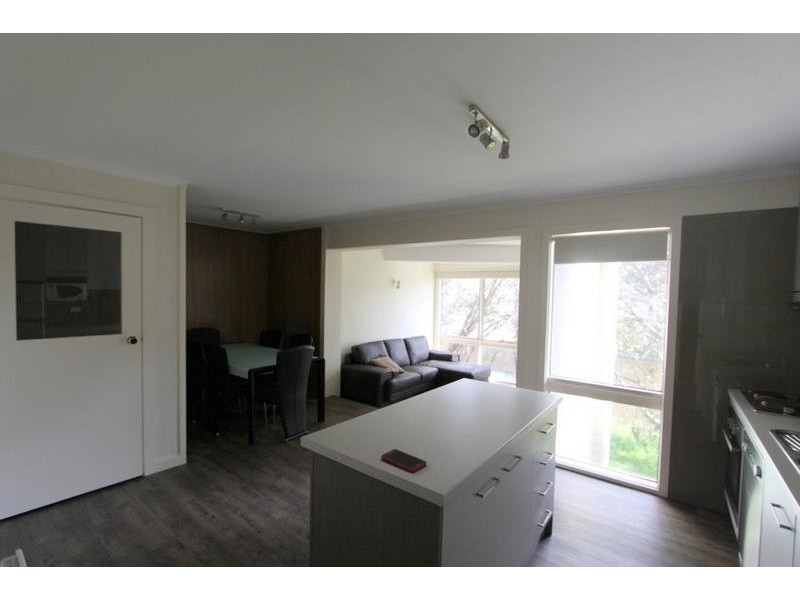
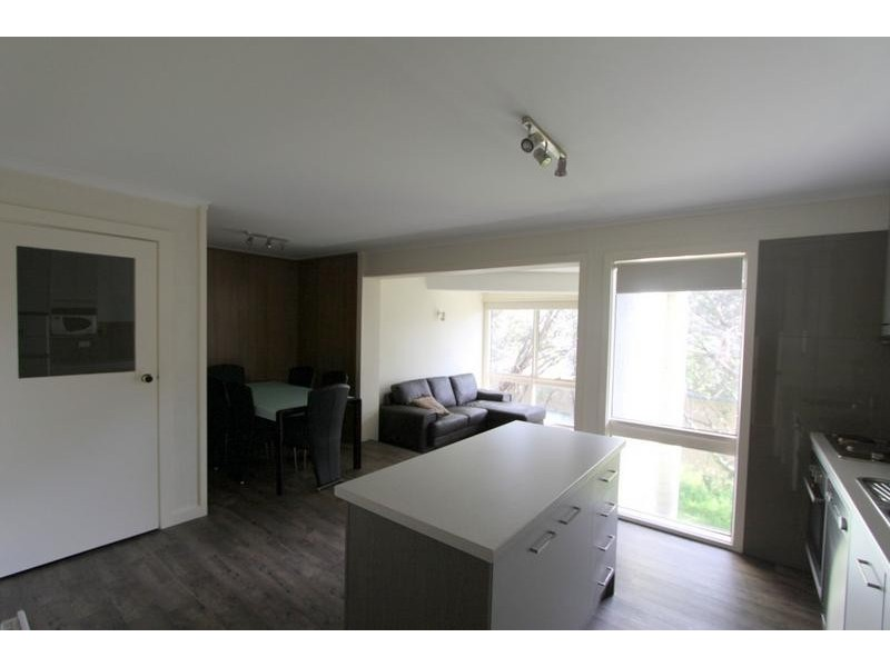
- cell phone [380,448,428,473]
